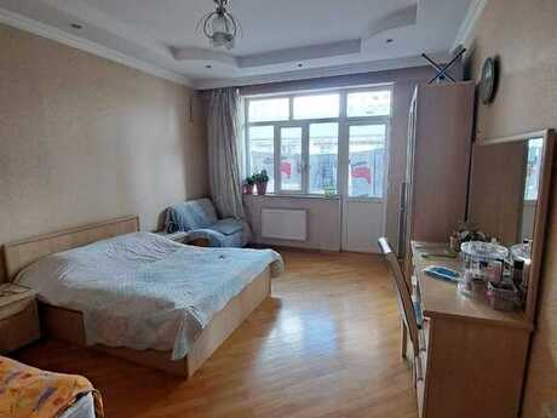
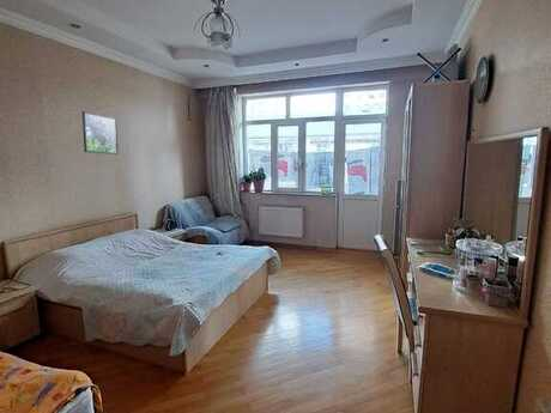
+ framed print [81,110,120,156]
